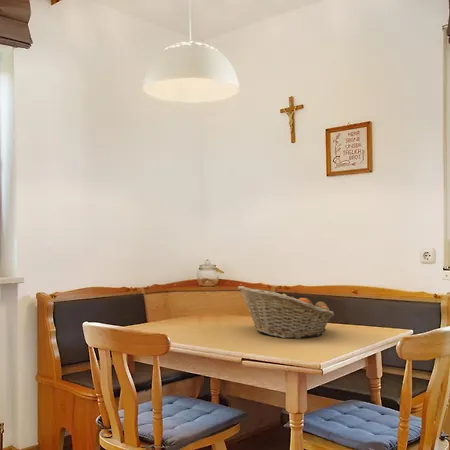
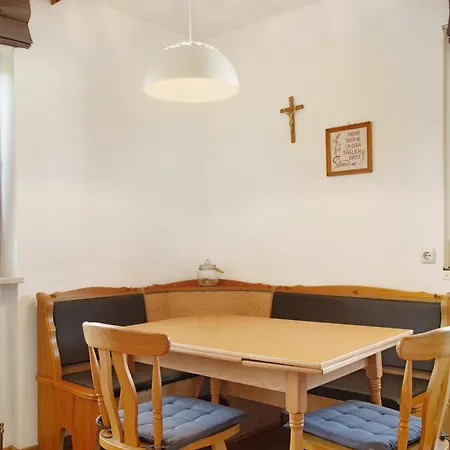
- fruit basket [237,285,335,340]
